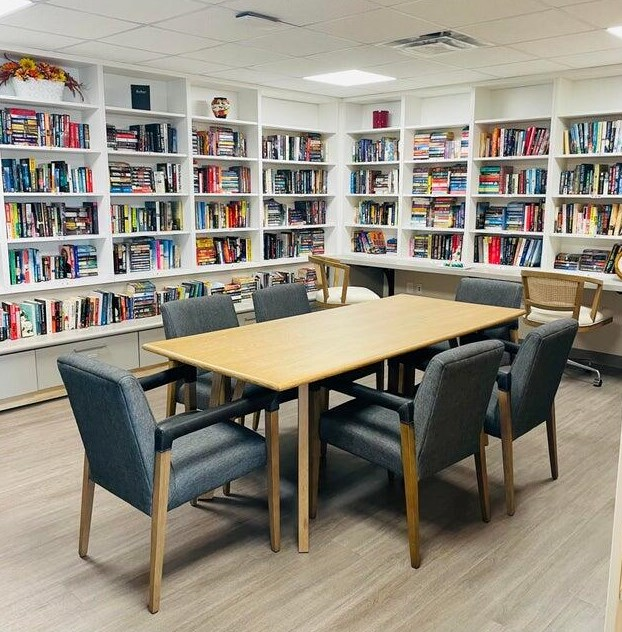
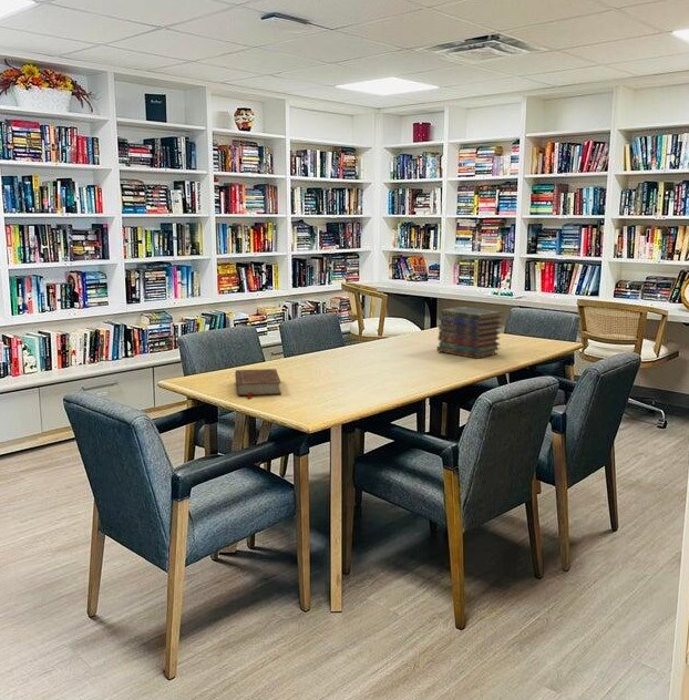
+ book stack [435,306,504,360]
+ book [234,368,282,400]
